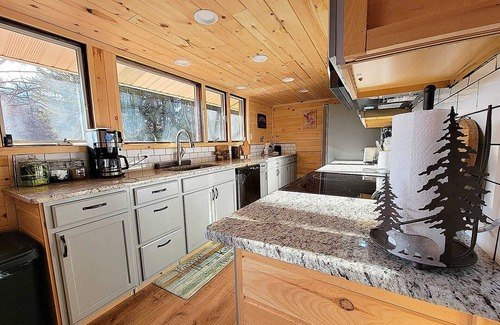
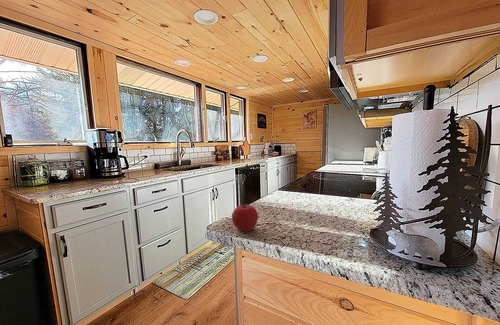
+ apple [231,204,259,233]
